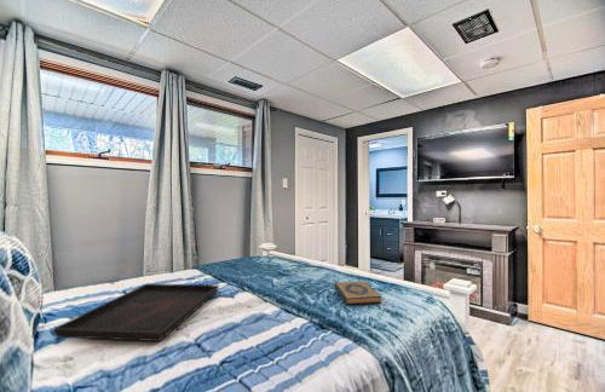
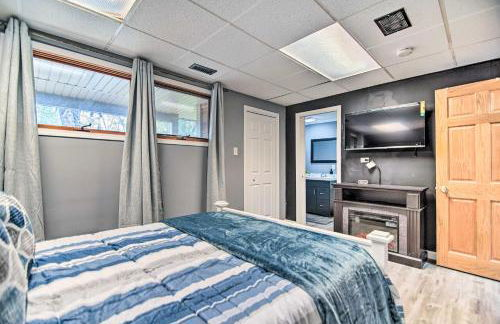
- serving tray [52,283,220,342]
- hardback book [334,279,382,305]
